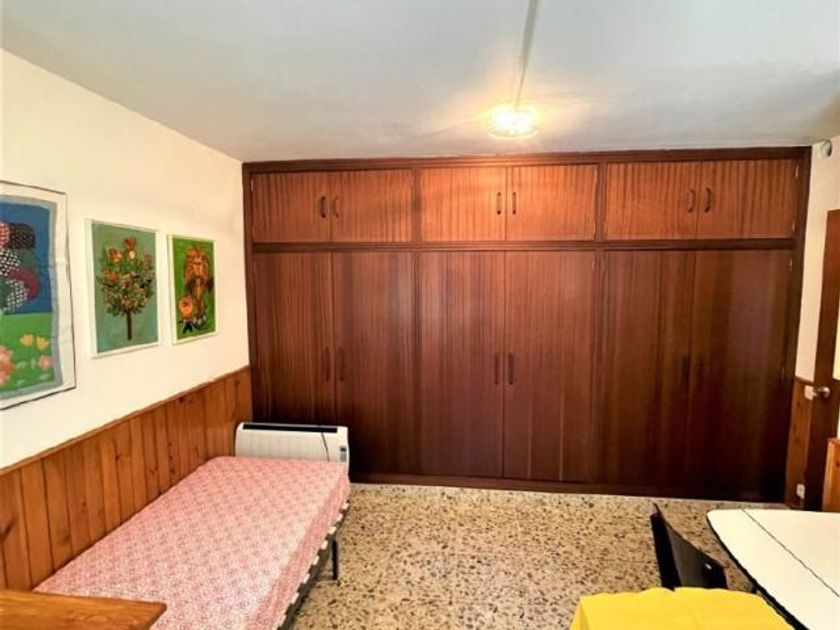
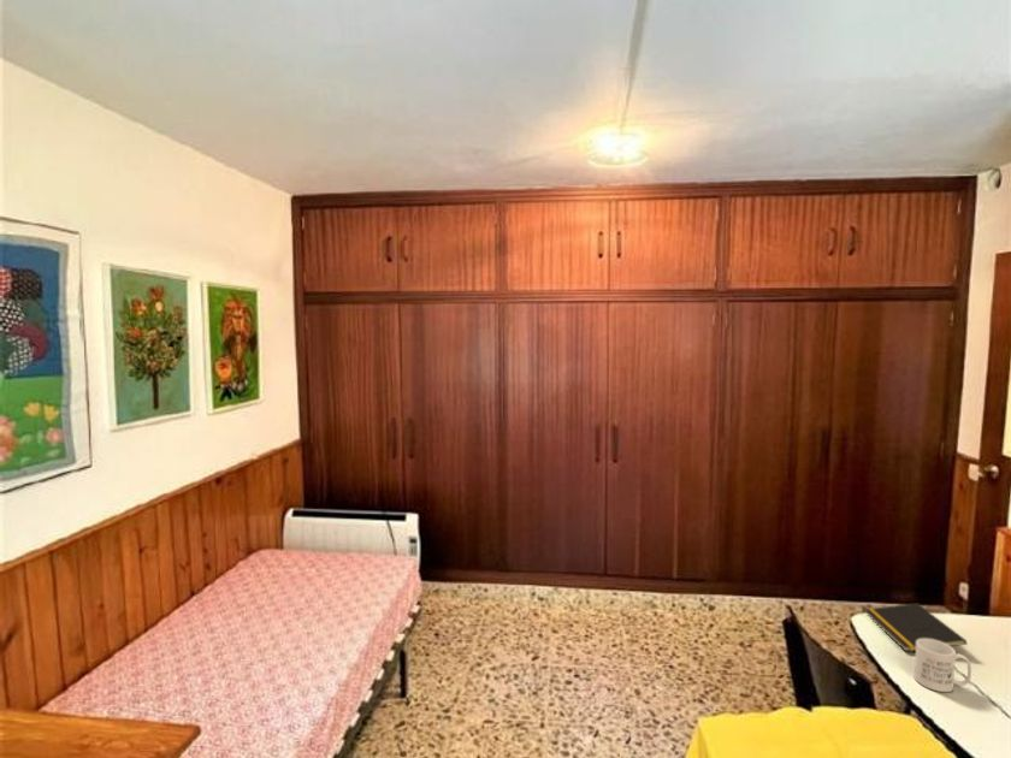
+ mug [914,639,972,693]
+ notepad [864,602,968,652]
